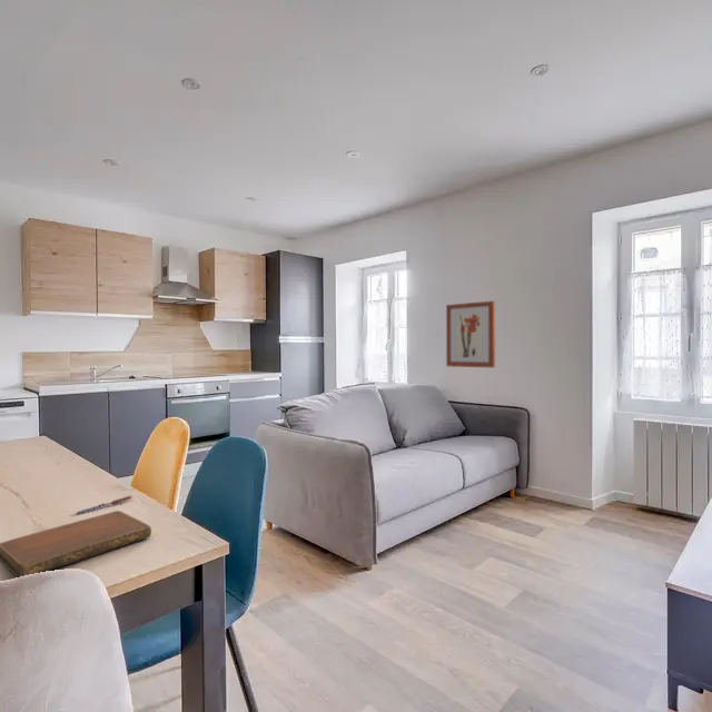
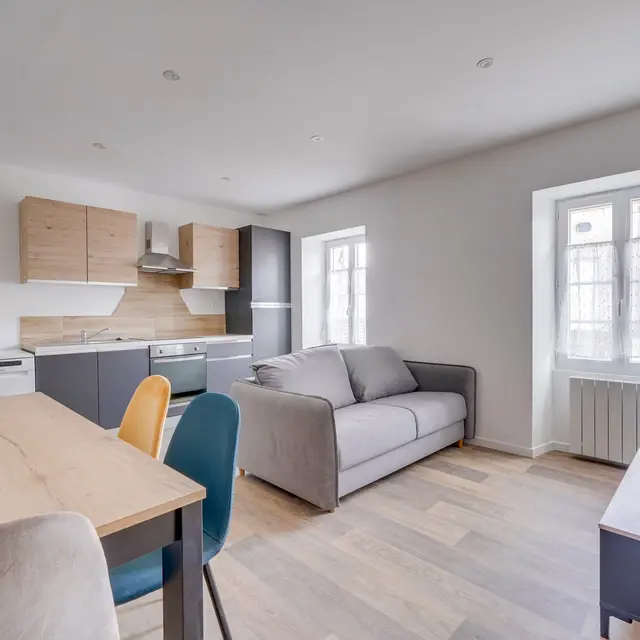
- pen [75,495,134,515]
- notebook [0,510,152,578]
- wall art [445,300,496,369]
